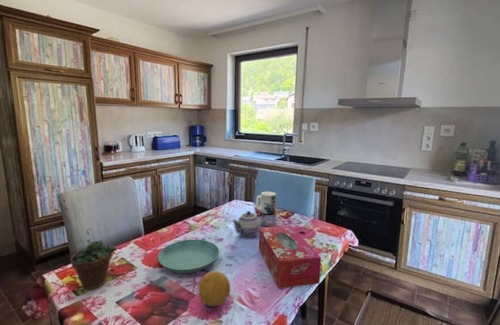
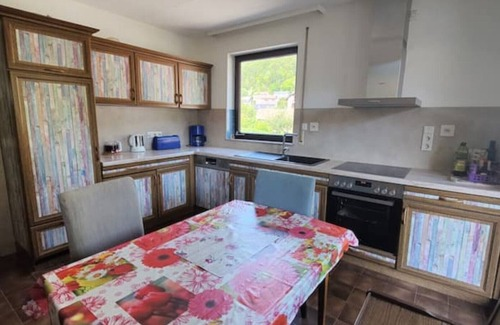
- mug [255,191,277,215]
- succulent plant [70,227,117,290]
- teapot [231,210,266,238]
- fruit [197,270,231,307]
- saucer [157,239,220,274]
- tissue box [258,225,322,289]
